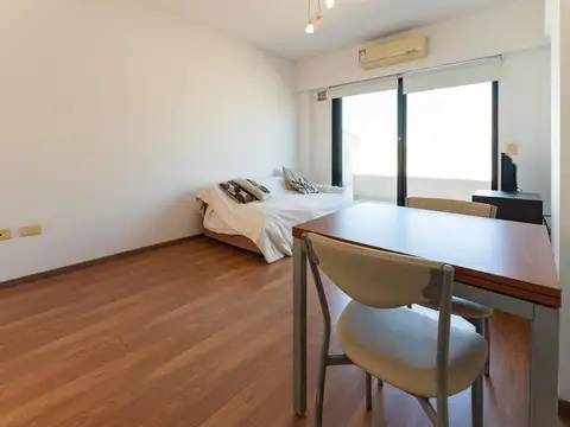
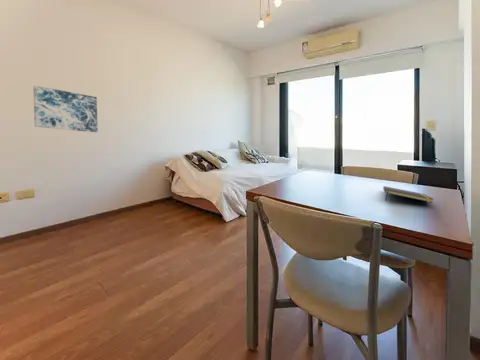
+ wall art [32,84,99,133]
+ notepad [382,185,435,204]
